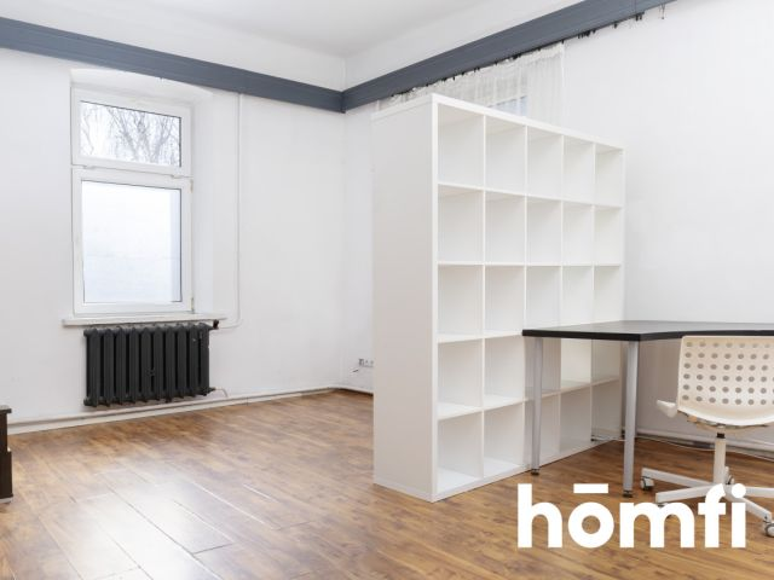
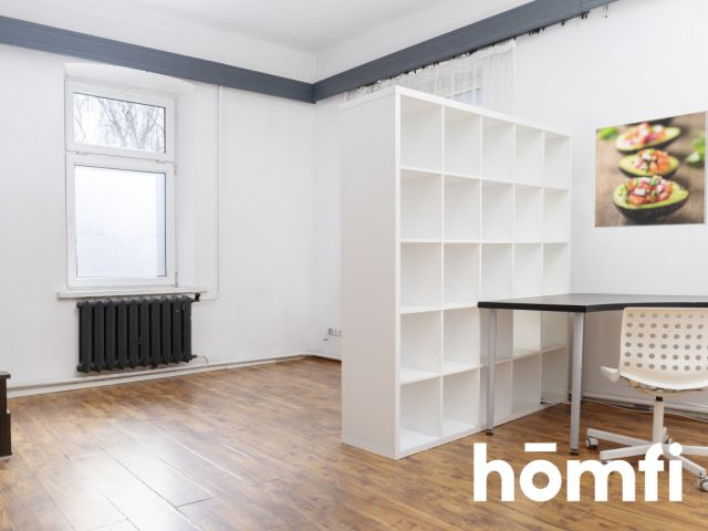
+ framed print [593,110,708,229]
